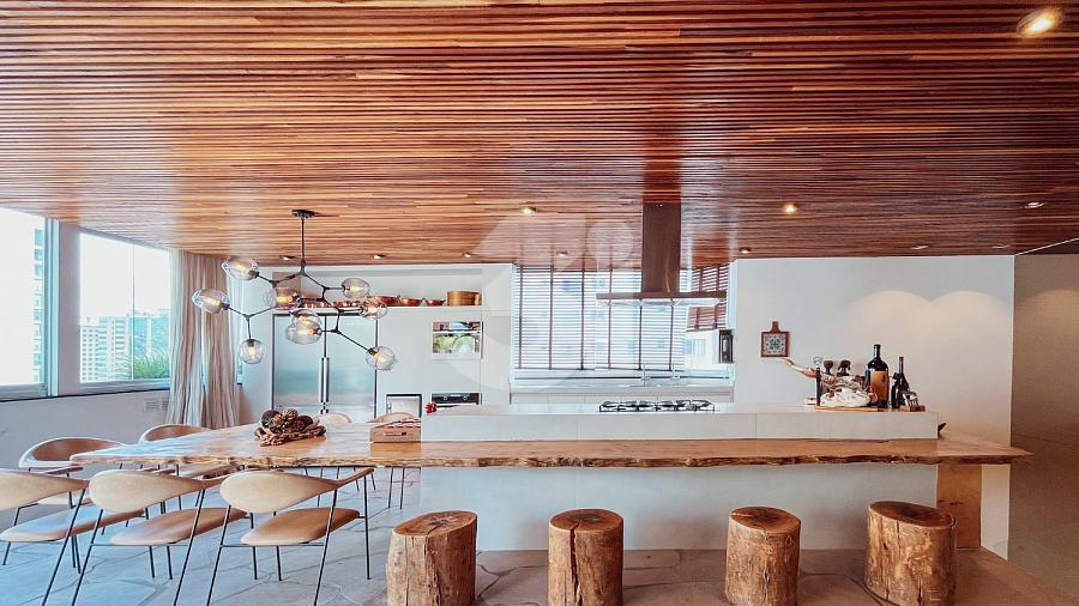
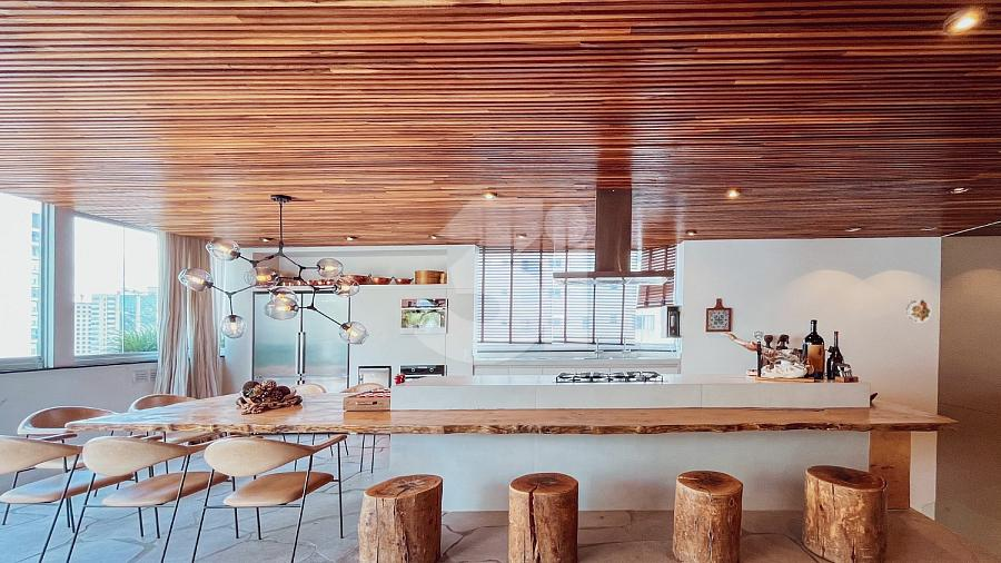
+ decorative plate [904,297,933,324]
